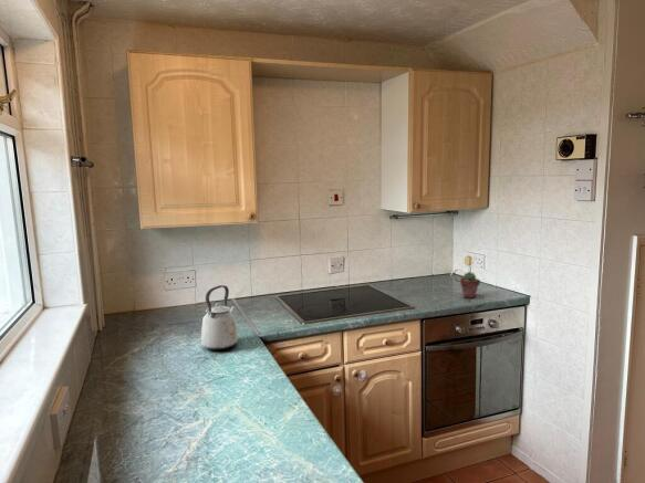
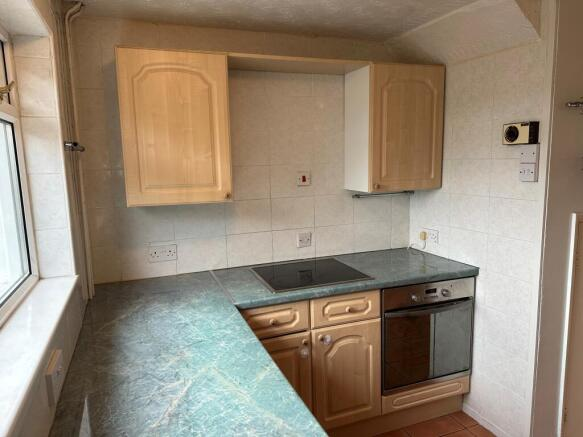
- potted succulent [459,271,481,300]
- kettle [200,284,239,350]
